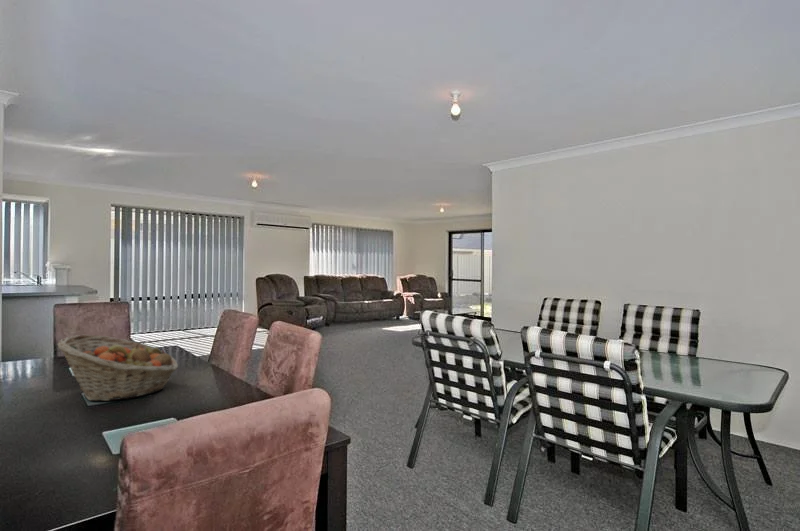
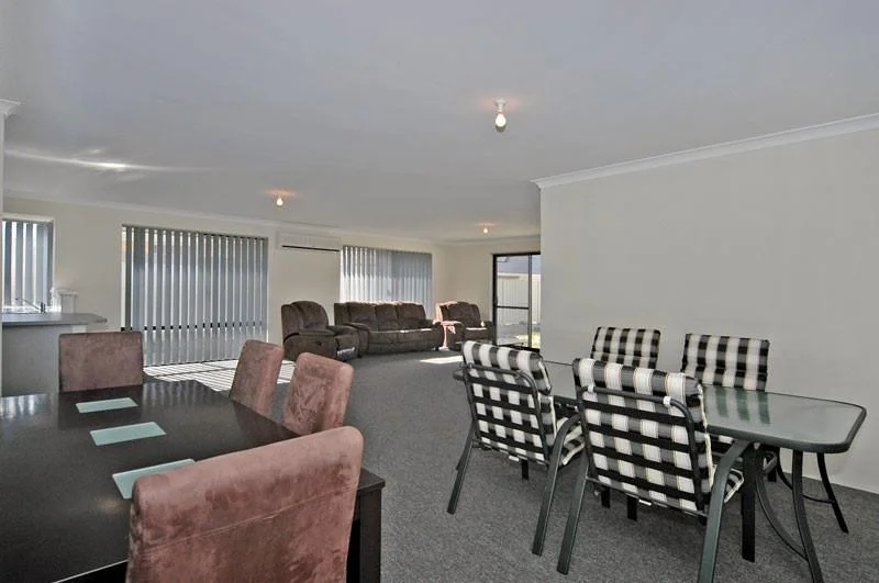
- fruit basket [56,334,179,402]
